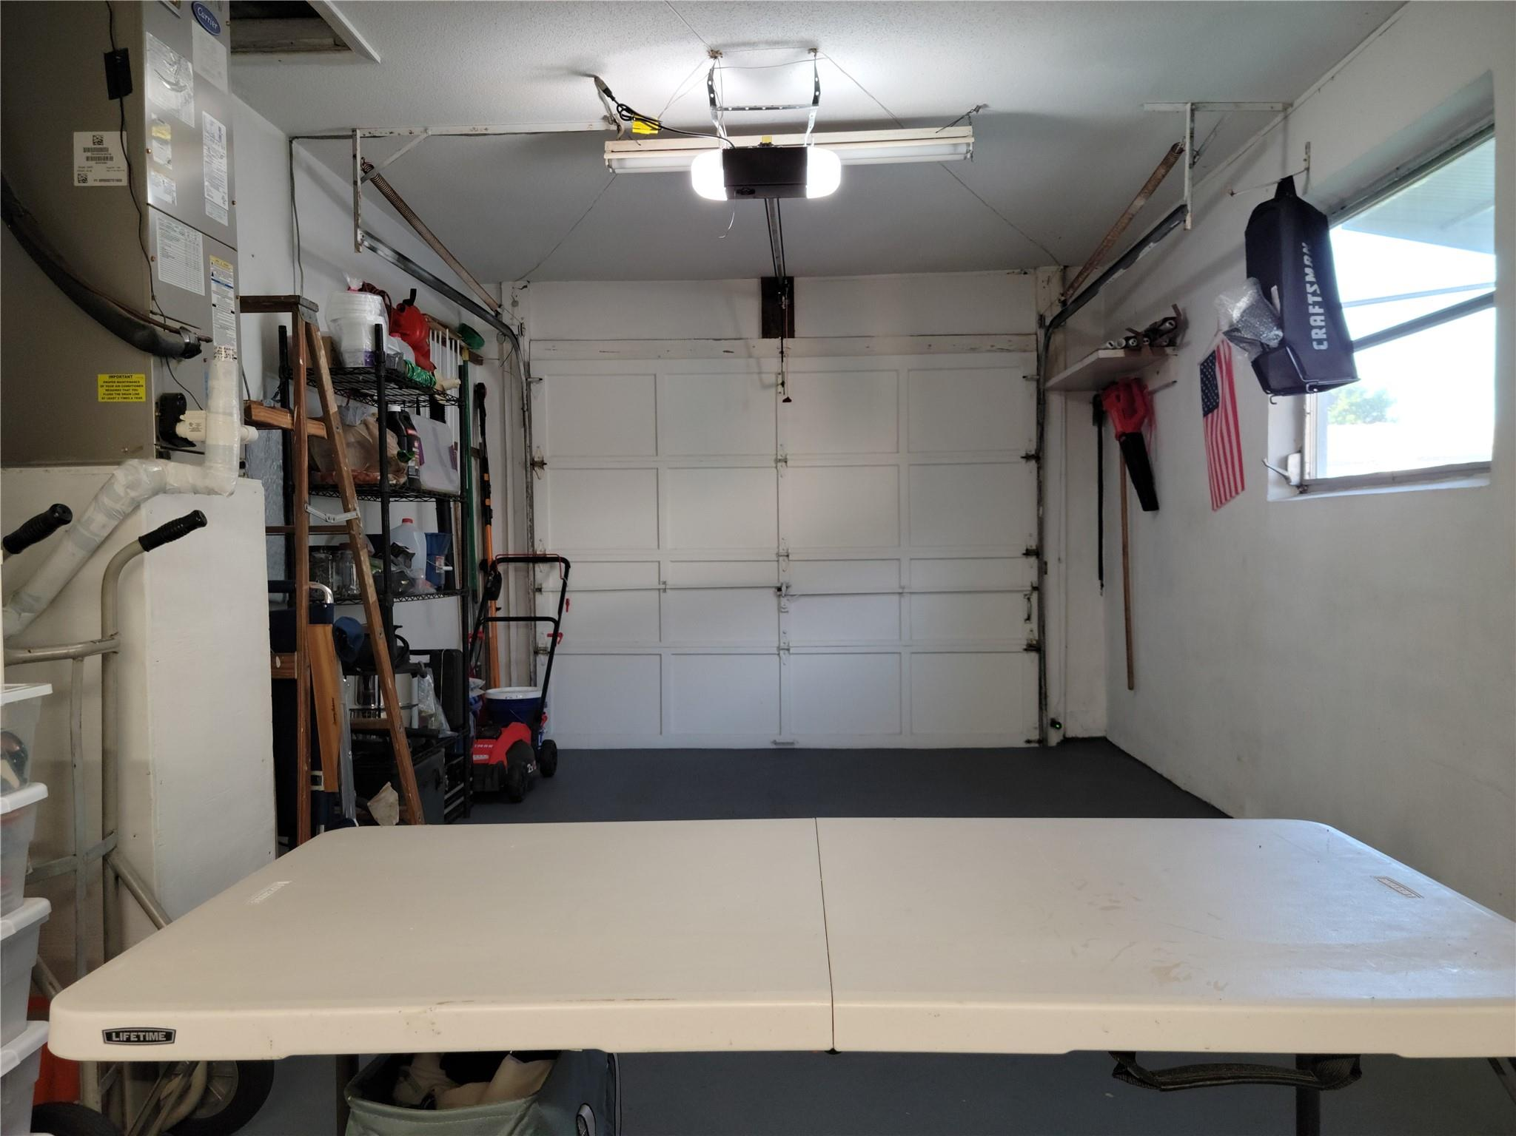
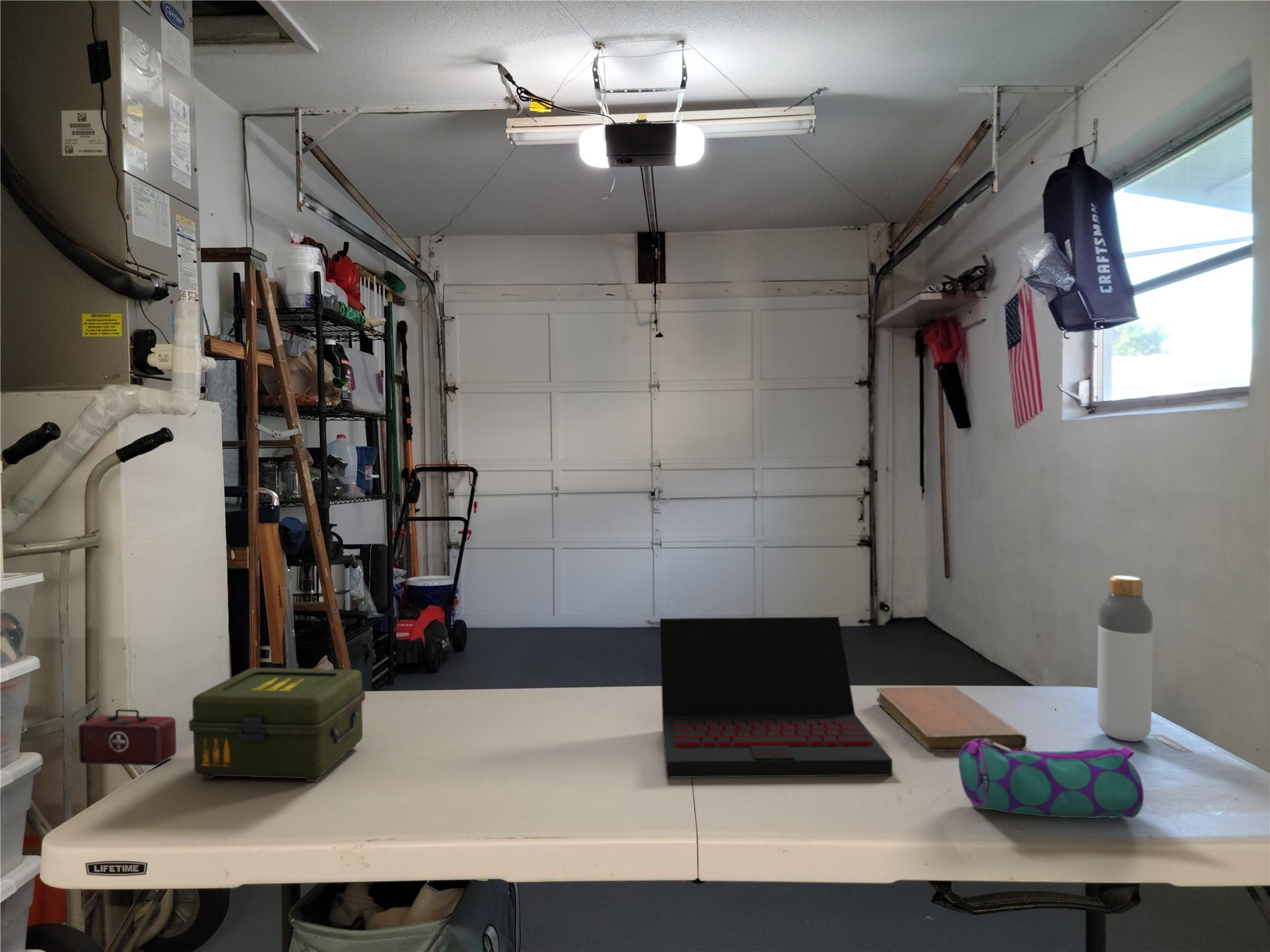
+ pencil case [958,739,1145,819]
+ laptop [659,616,893,778]
+ bottle [1096,575,1153,742]
+ notebook [876,686,1028,752]
+ ammo box [78,667,366,782]
